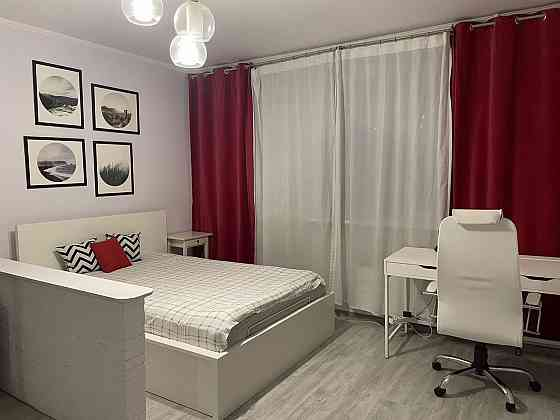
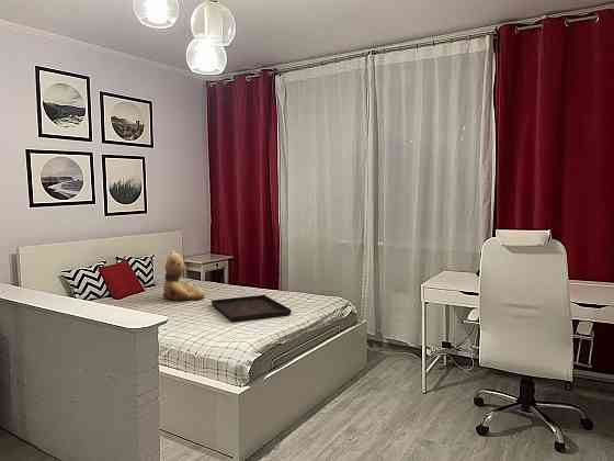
+ teddy bear [161,249,205,302]
+ serving tray [211,294,293,323]
